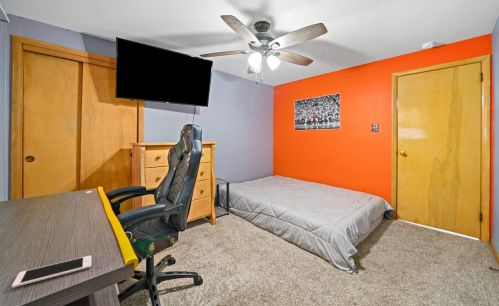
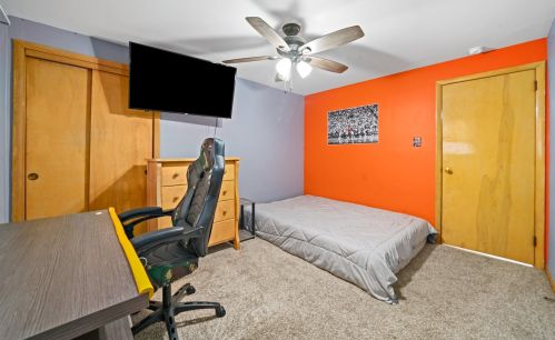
- cell phone [11,255,92,289]
